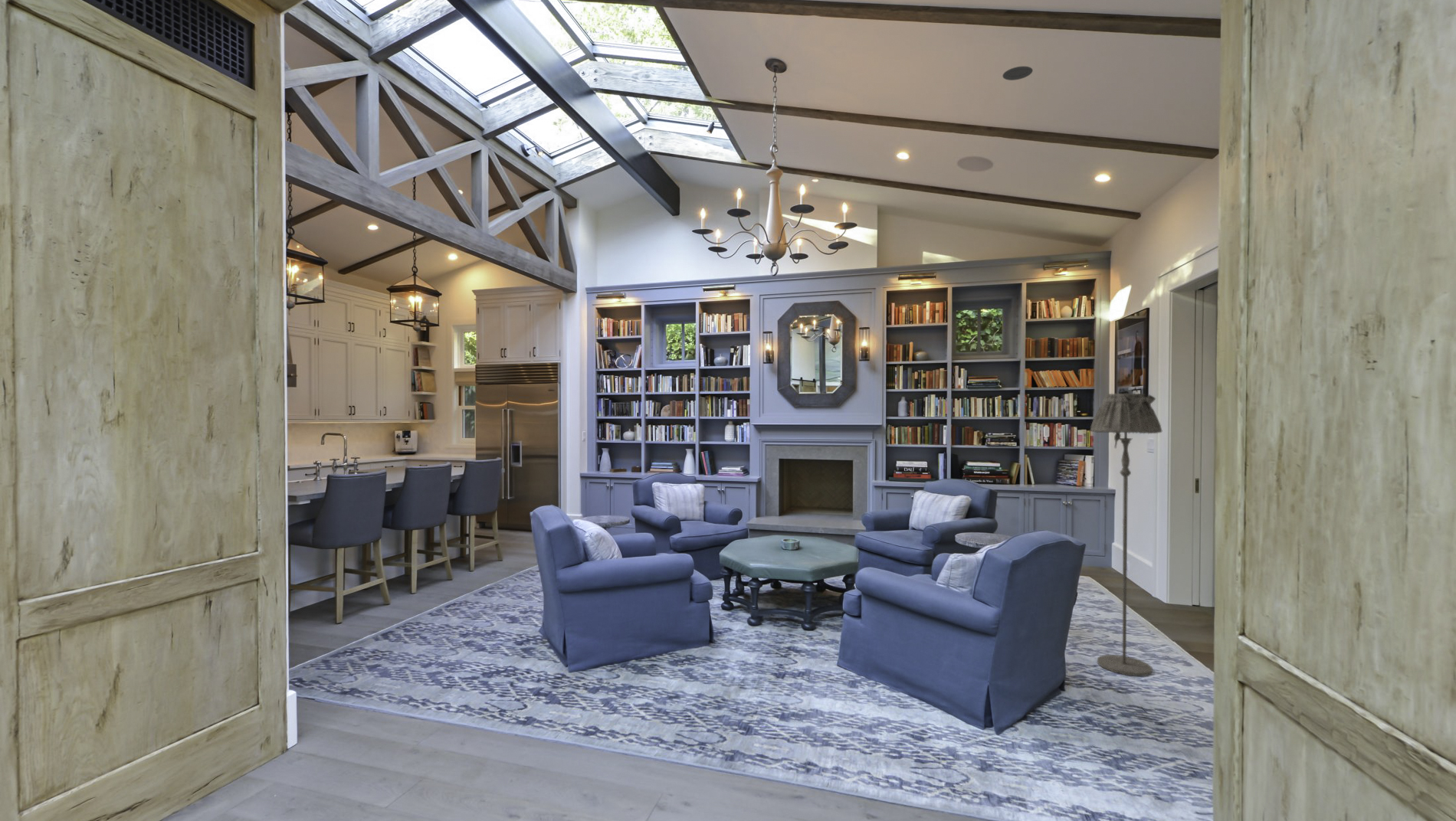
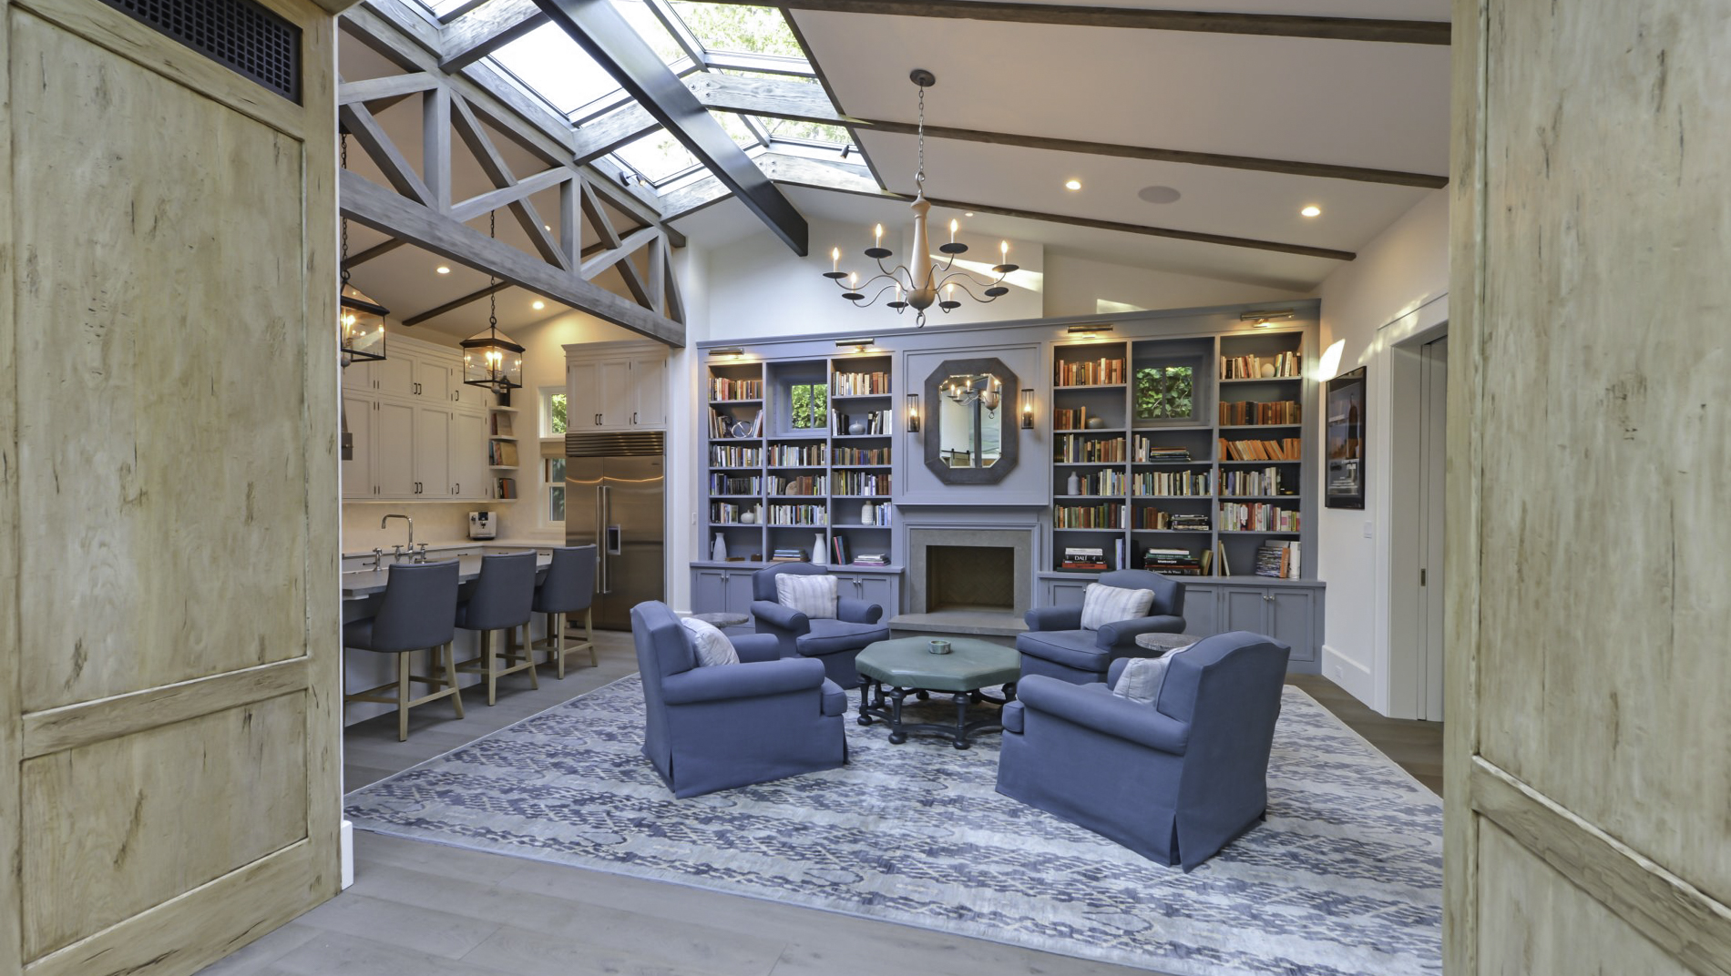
- floor lamp [1090,392,1163,677]
- recessed light [1002,65,1034,81]
